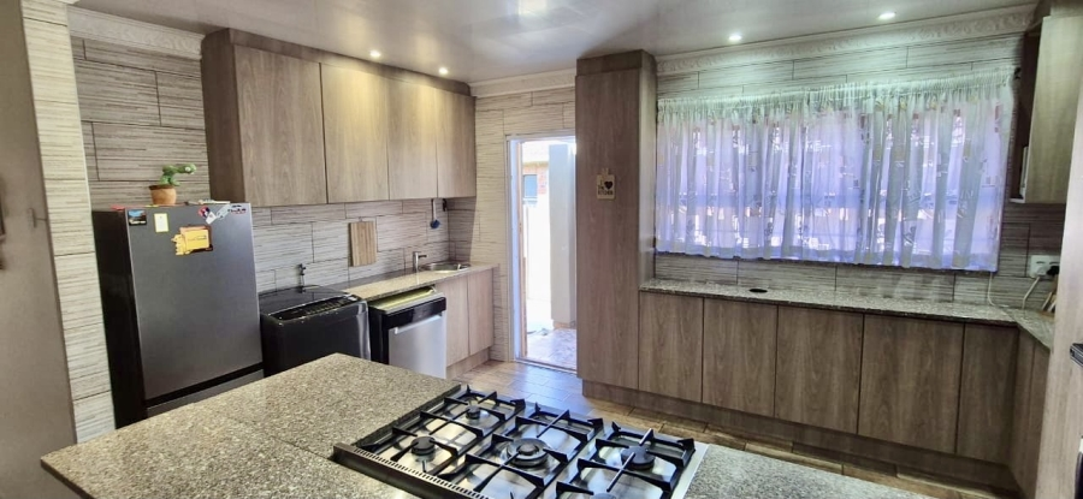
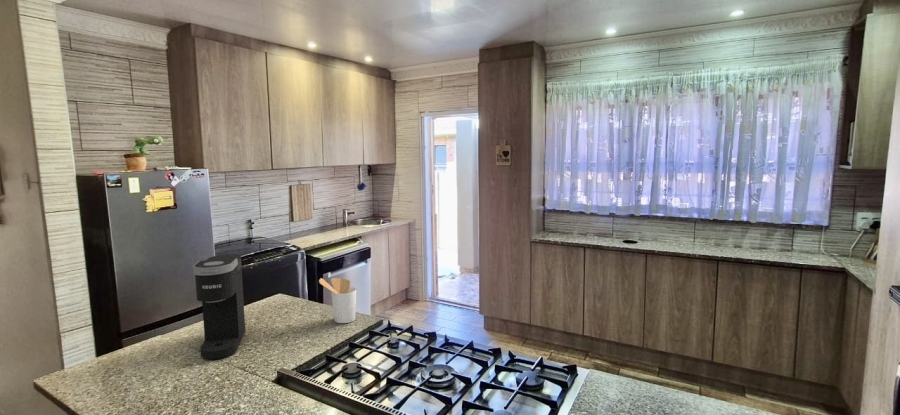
+ utensil holder [318,277,357,324]
+ coffee maker [192,253,246,360]
